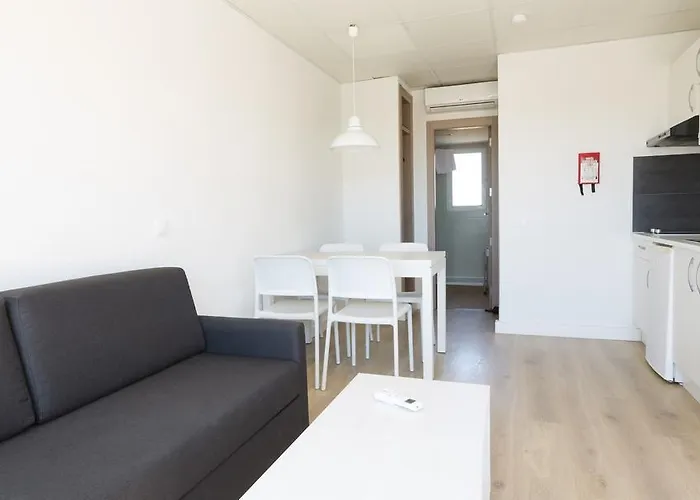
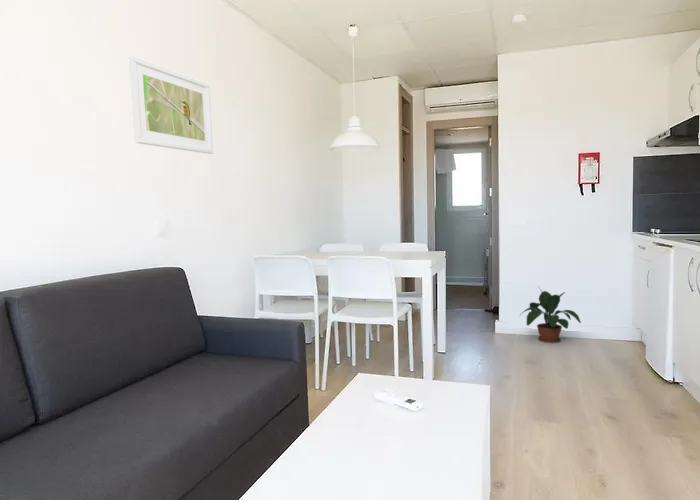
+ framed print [127,55,214,155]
+ potted plant [520,287,582,344]
